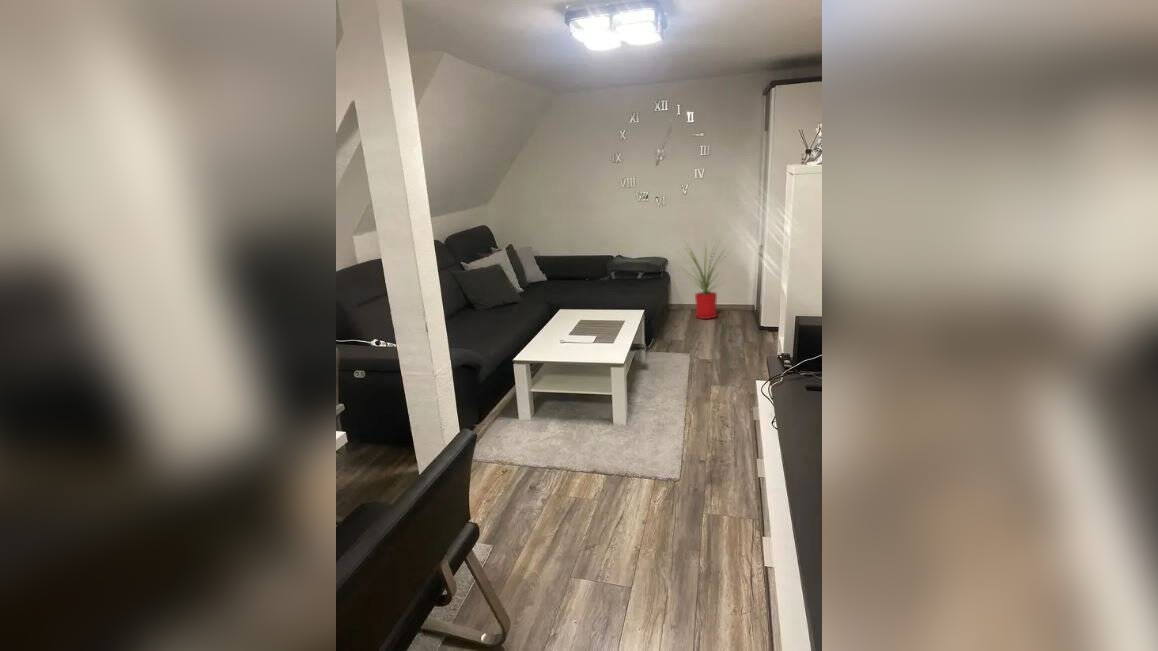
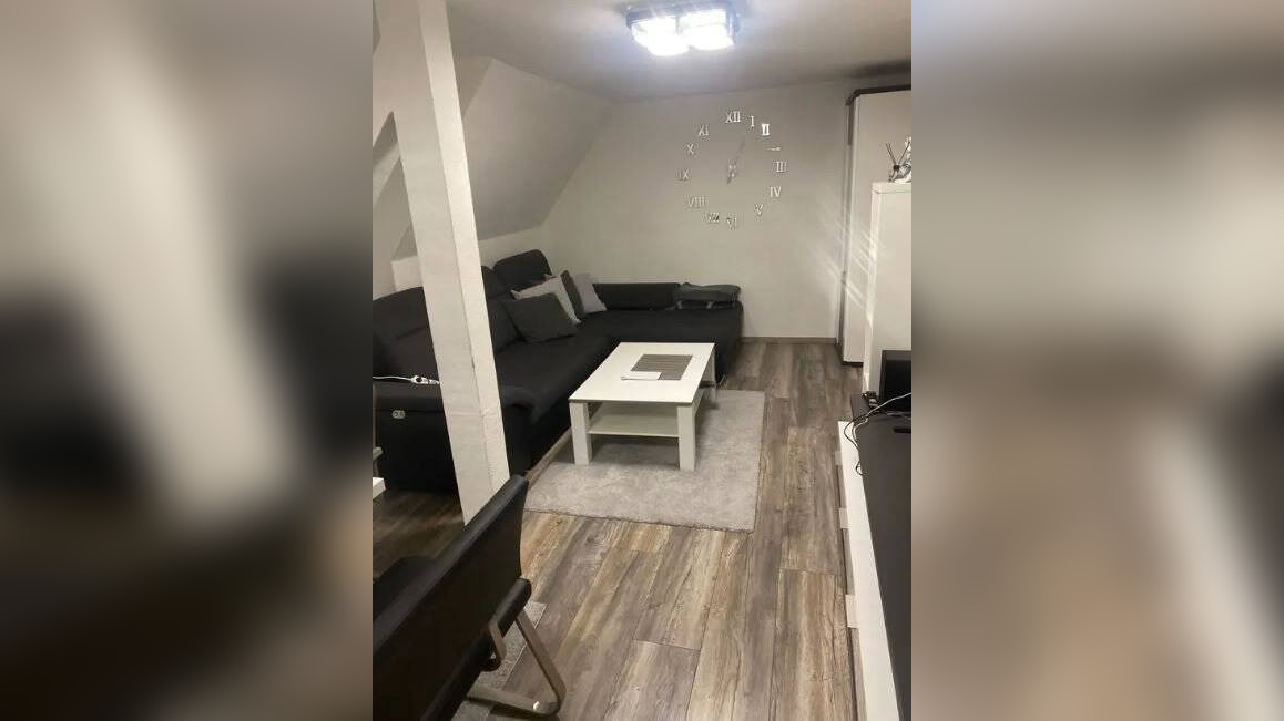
- house plant [673,237,737,320]
